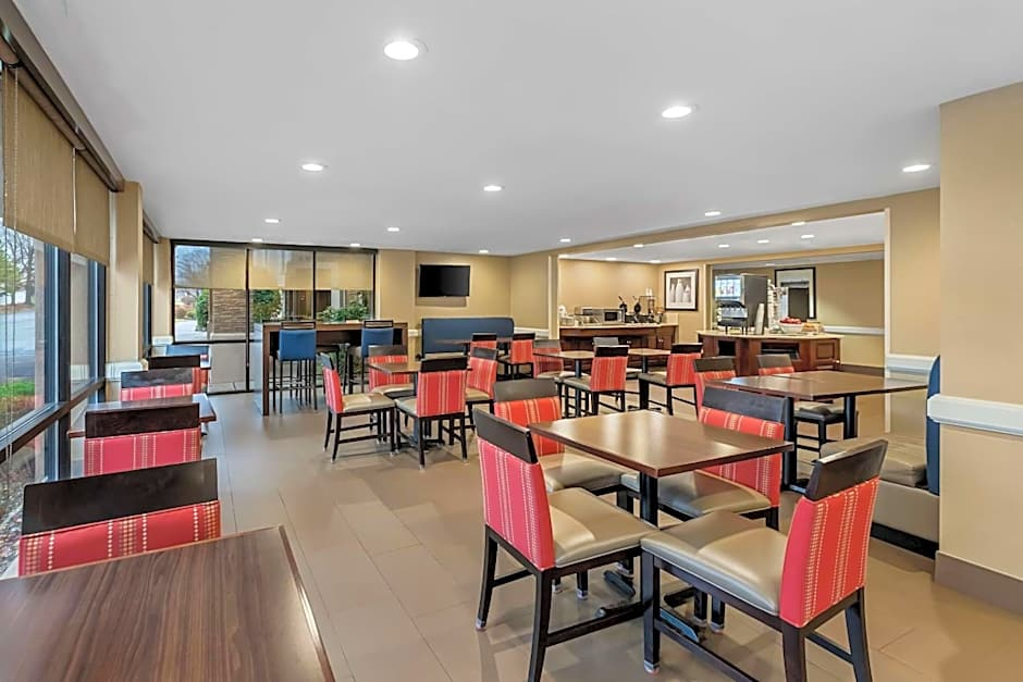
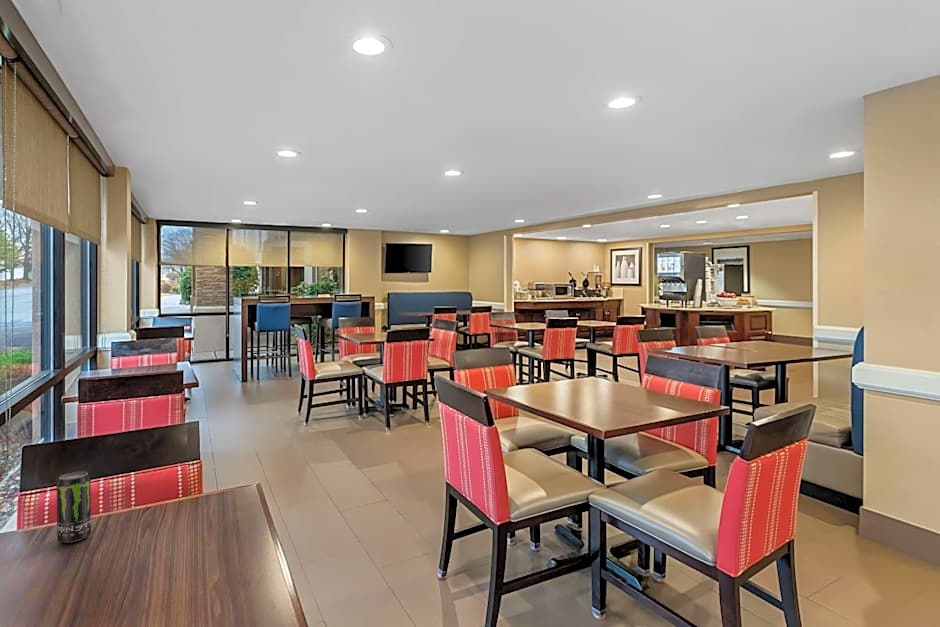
+ beverage can [56,471,92,544]
